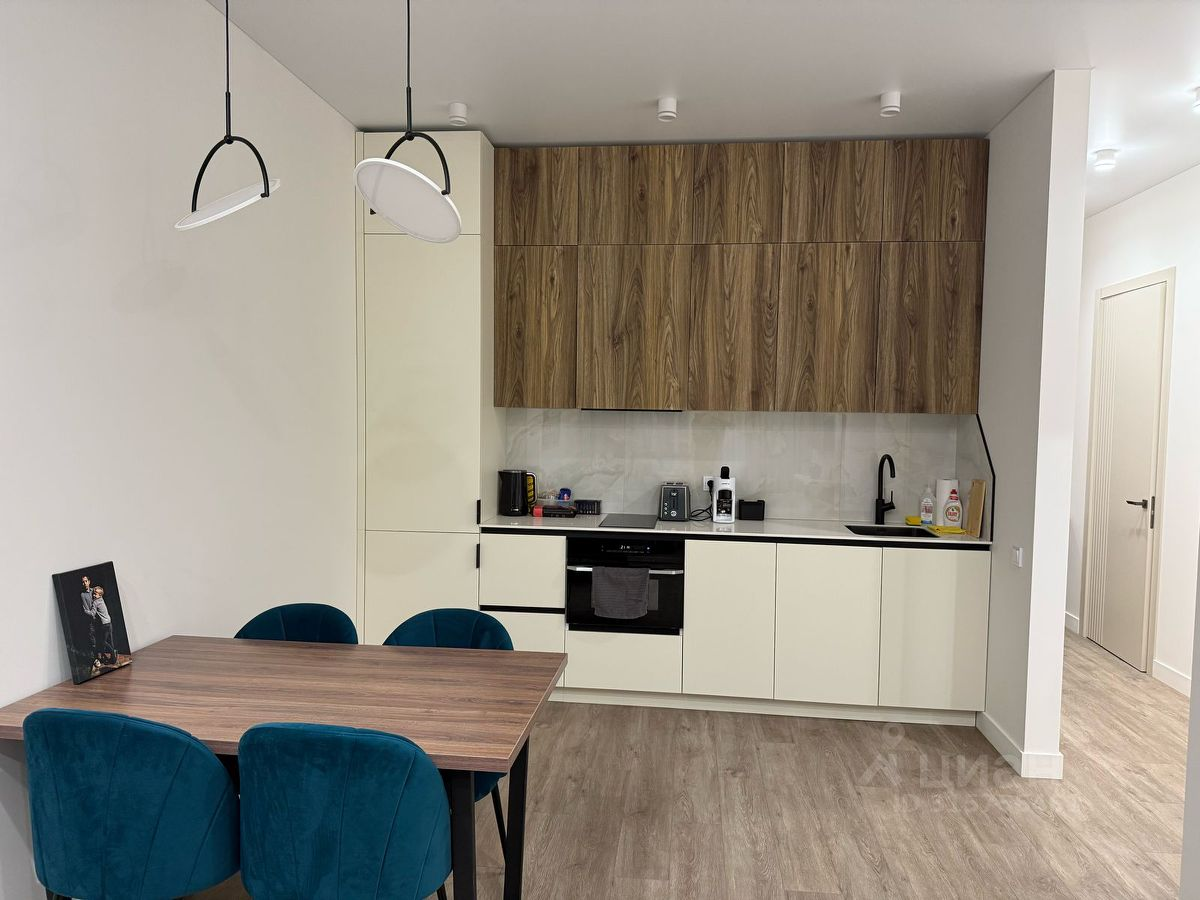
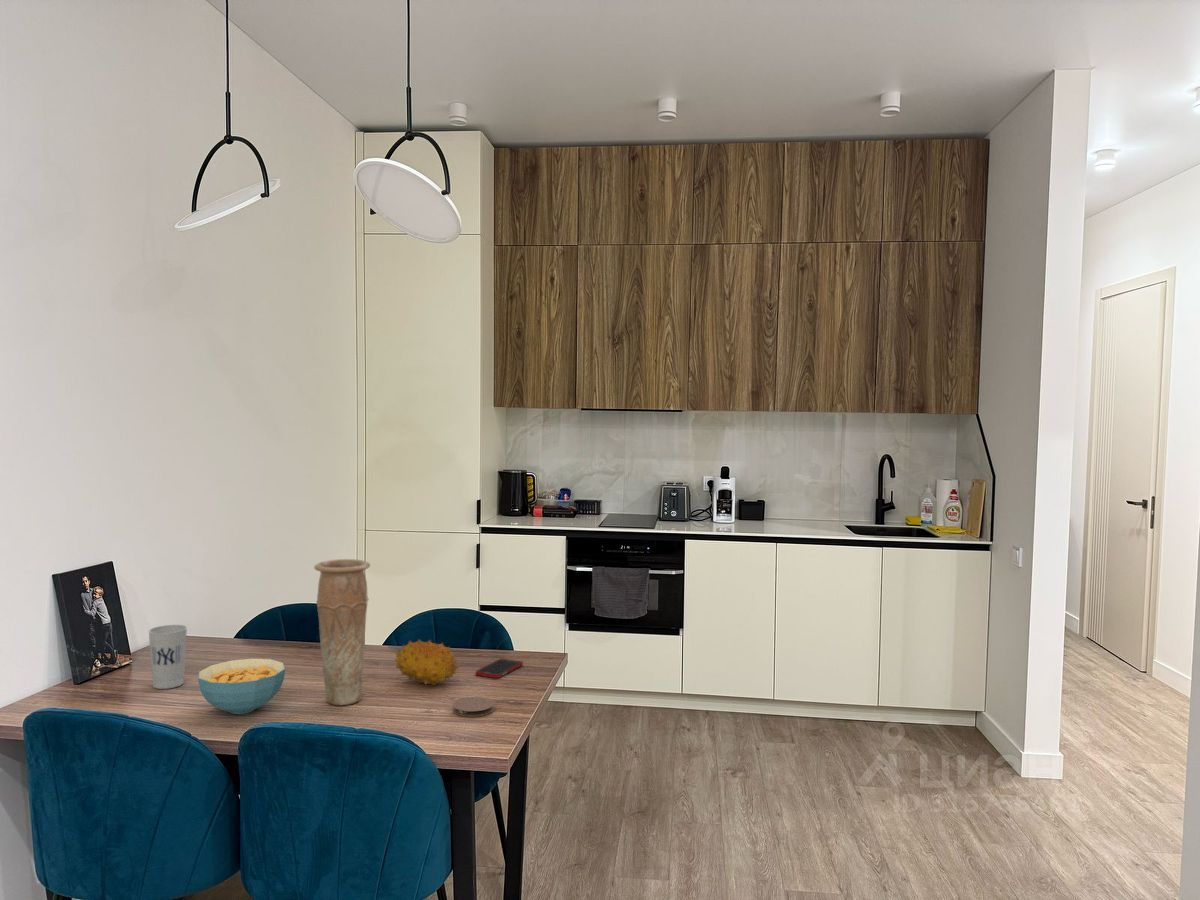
+ cereal bowl [197,658,286,715]
+ cell phone [474,658,524,679]
+ fruit [394,638,459,687]
+ cup [148,624,188,690]
+ vase [313,558,371,706]
+ coaster [452,696,495,718]
